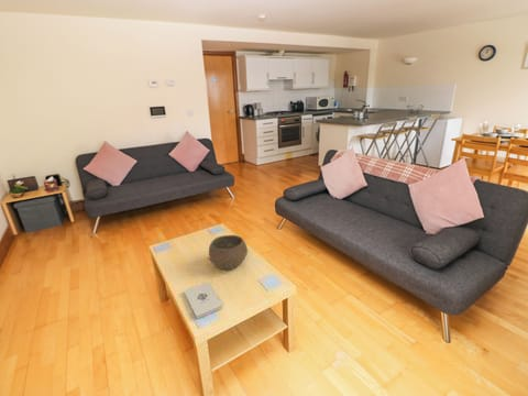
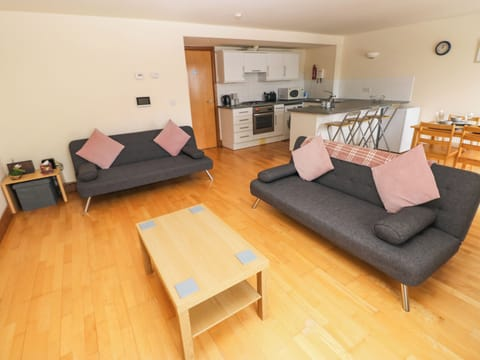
- notepad [183,282,223,320]
- bowl [208,234,249,271]
